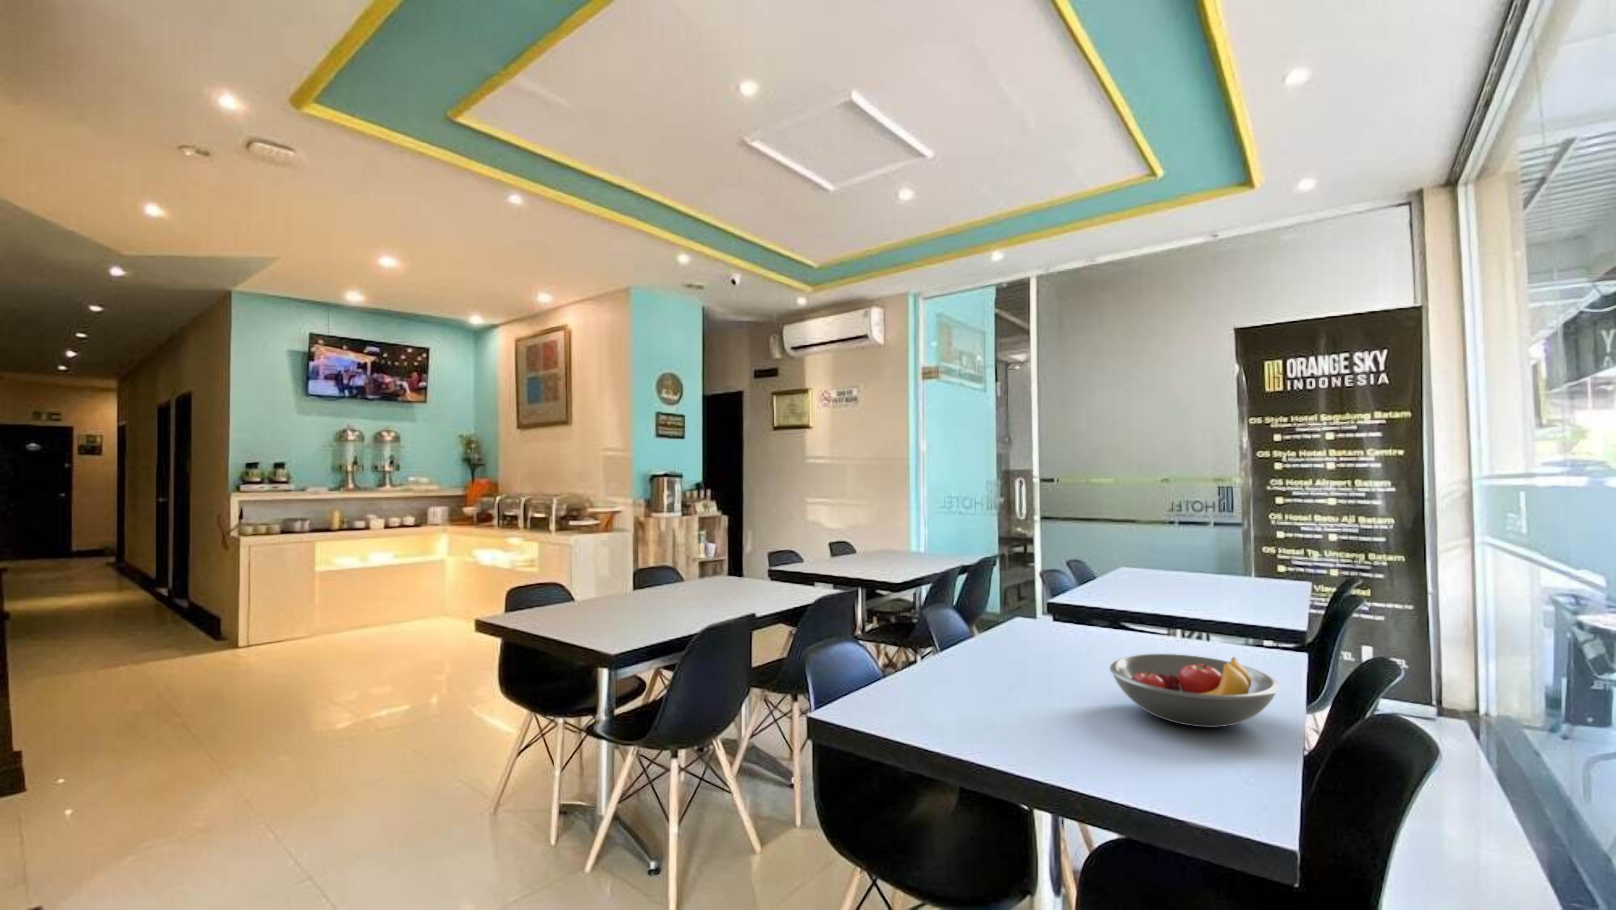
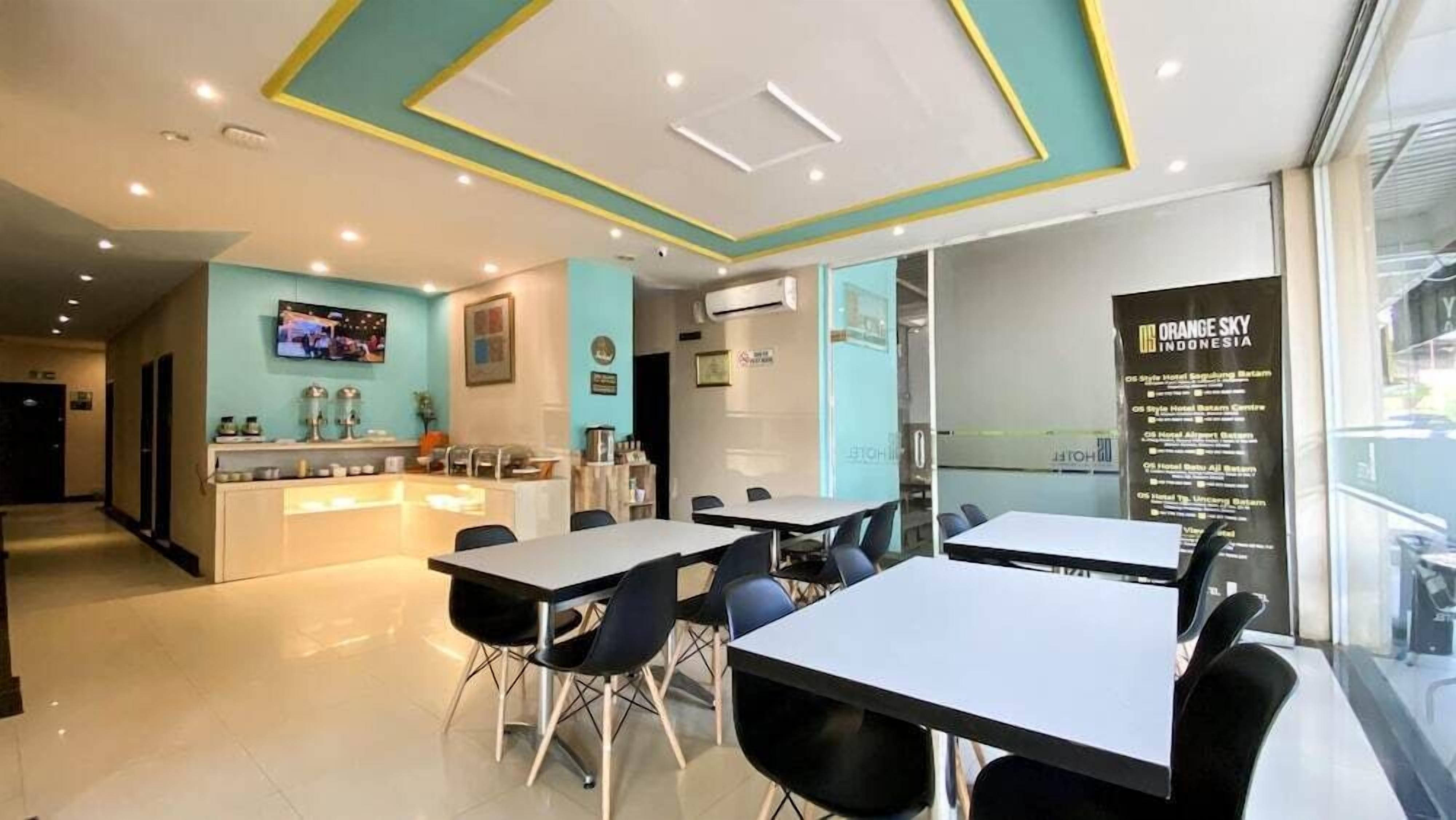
- fruit bowl [1110,654,1280,727]
